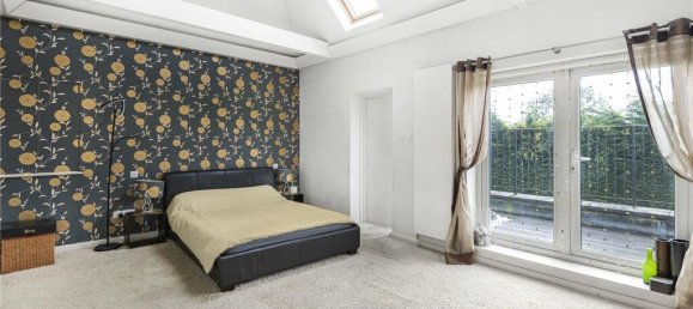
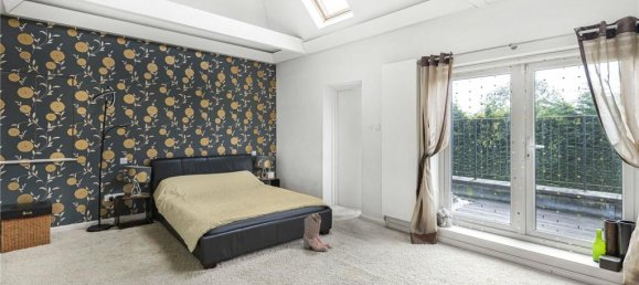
+ boots [302,212,332,252]
